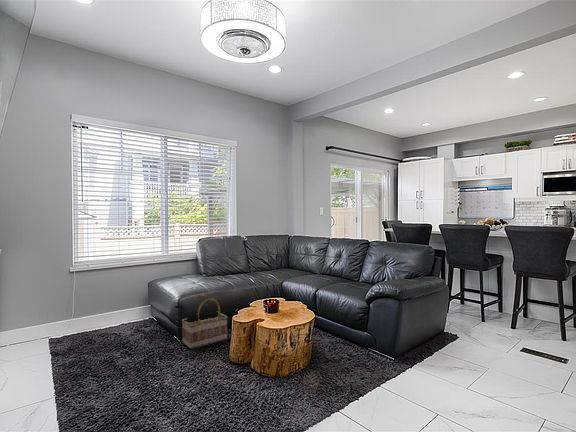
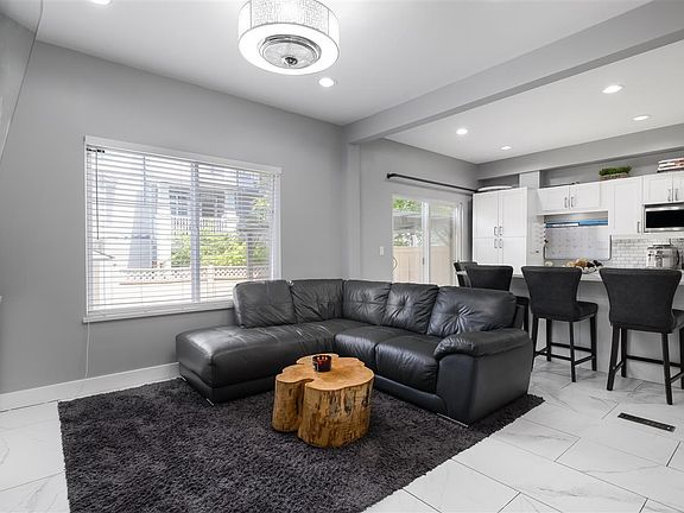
- basket [181,293,229,350]
